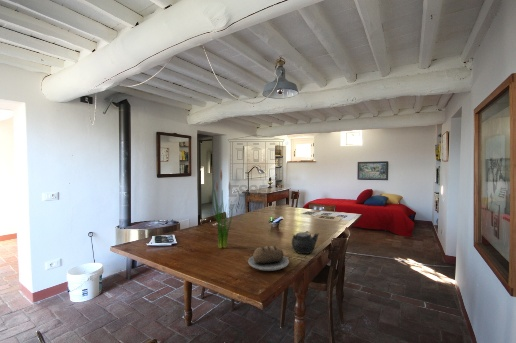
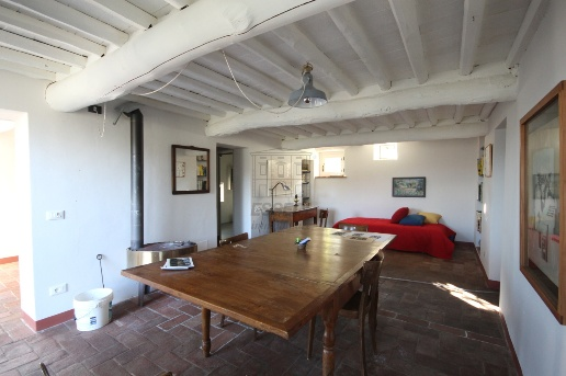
- bread [247,245,290,272]
- plant [211,170,238,249]
- teapot [290,231,320,255]
